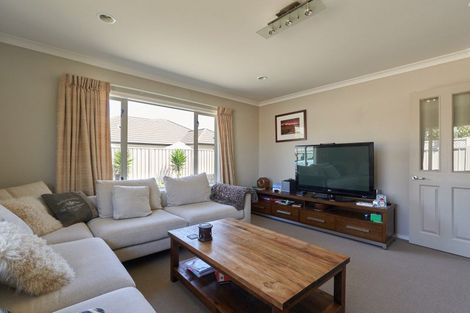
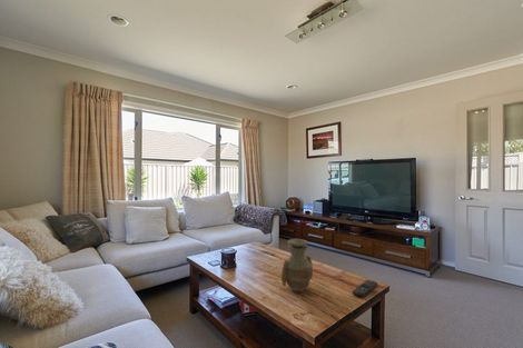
+ vase [280,238,314,294]
+ remote control [352,279,378,299]
